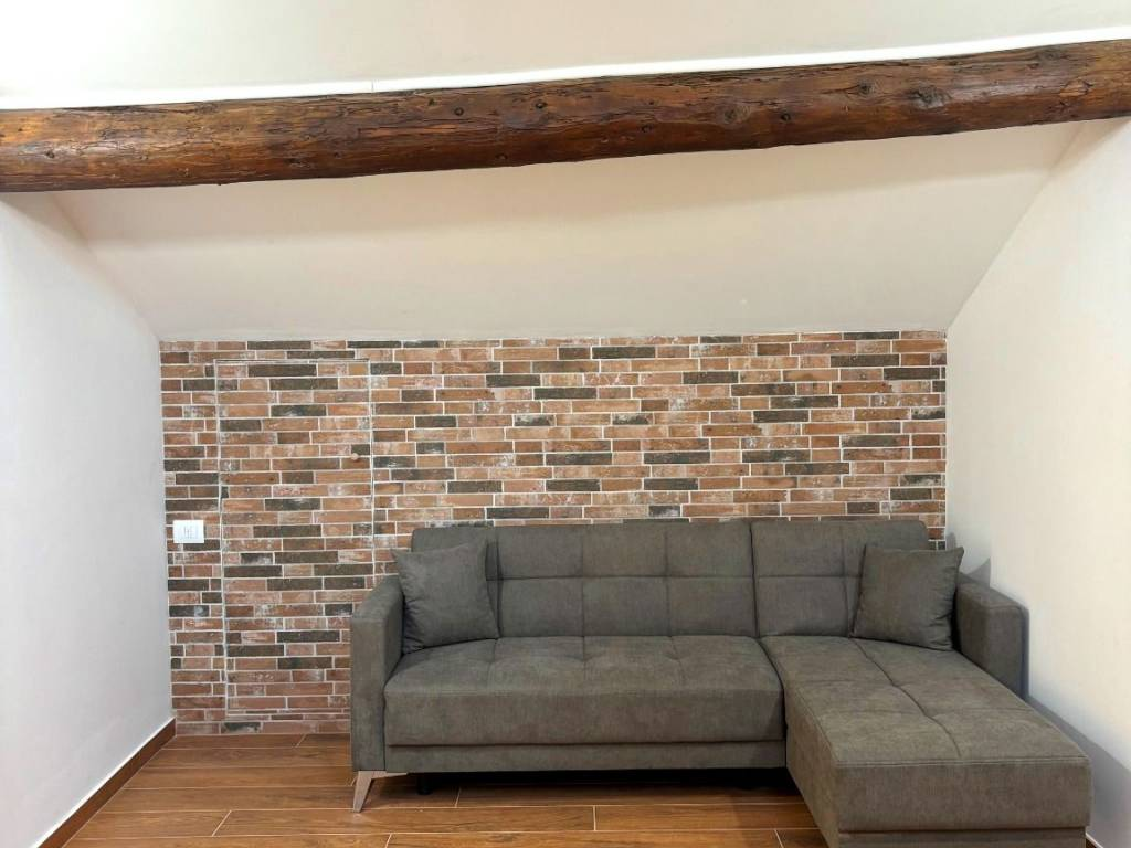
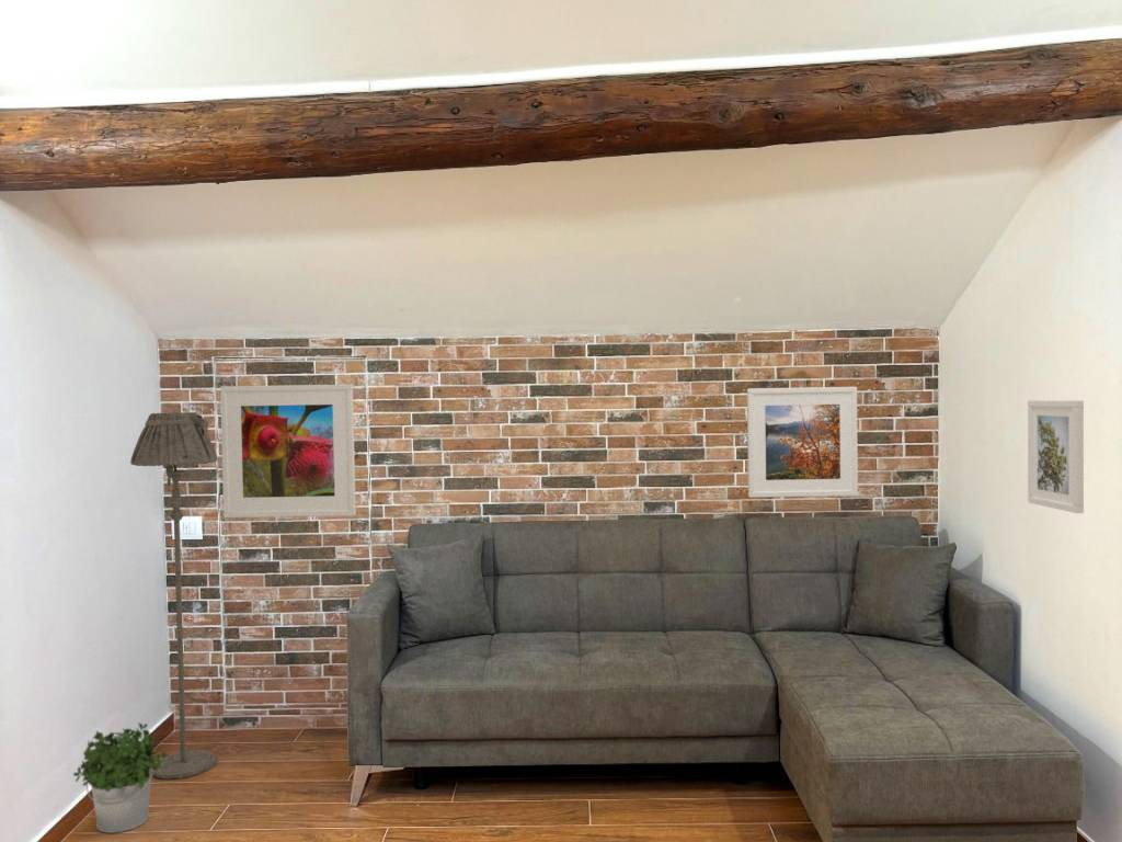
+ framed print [1027,399,1085,514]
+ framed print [219,384,357,519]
+ floor lamp [129,411,219,781]
+ potted plant [72,721,169,834]
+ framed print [746,386,859,499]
